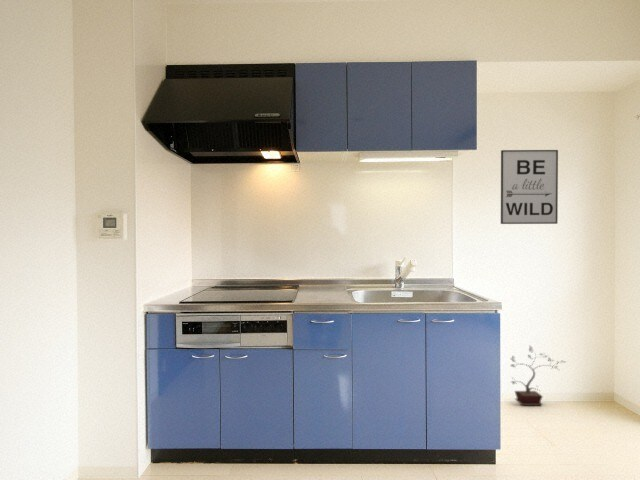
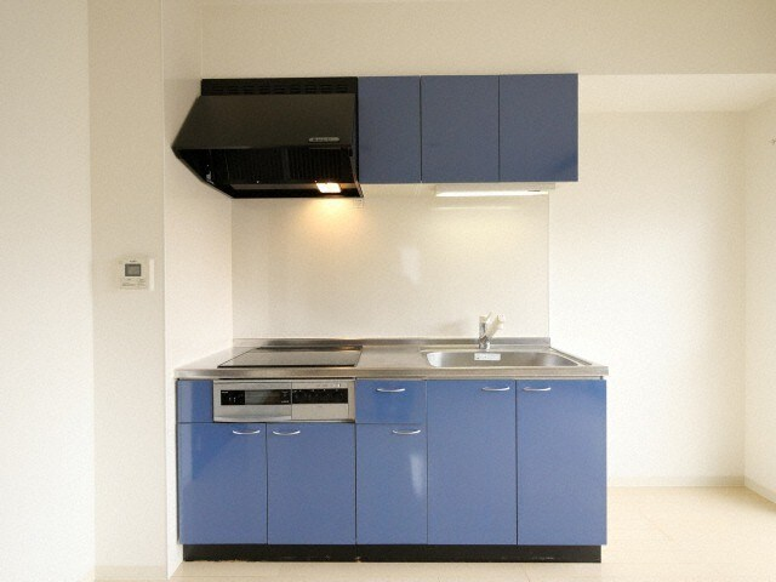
- potted plant [509,344,566,406]
- wall art [500,149,559,225]
